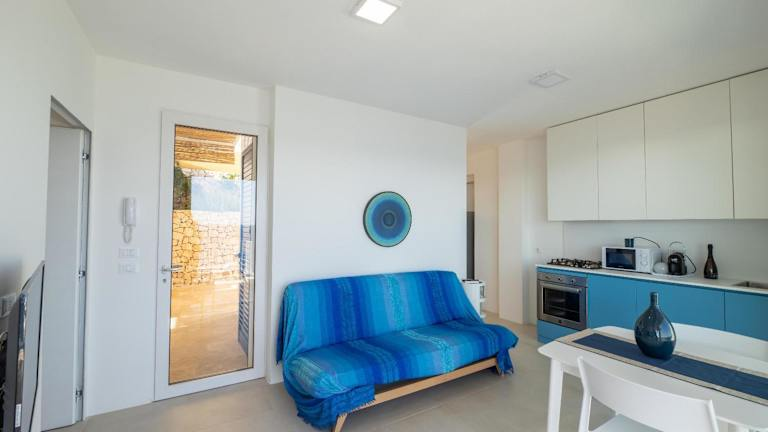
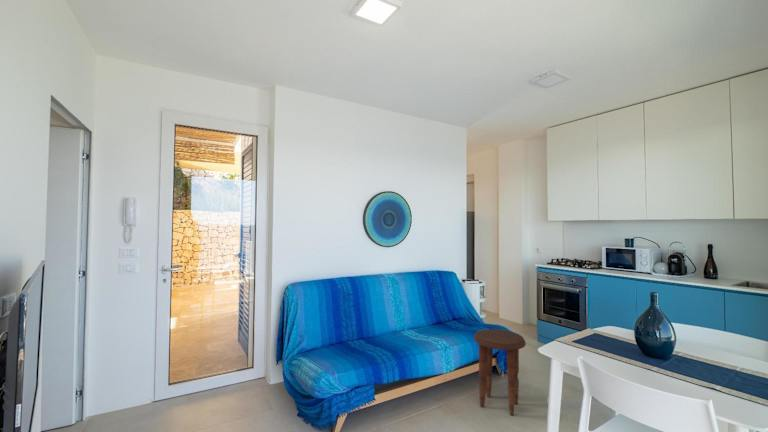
+ side table [473,328,527,417]
